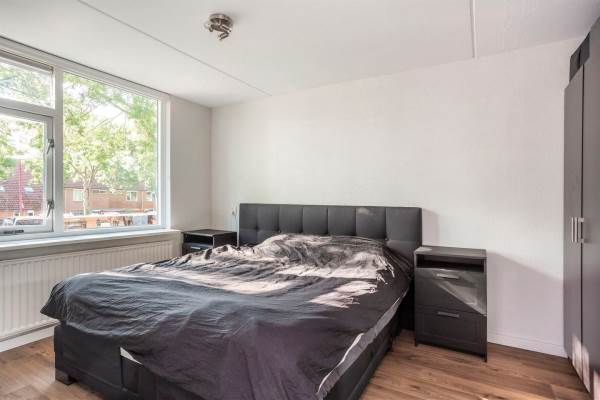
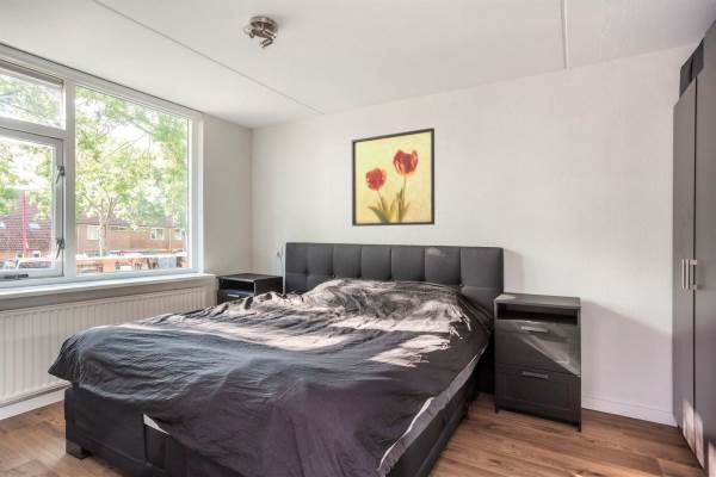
+ wall art [351,126,436,228]
